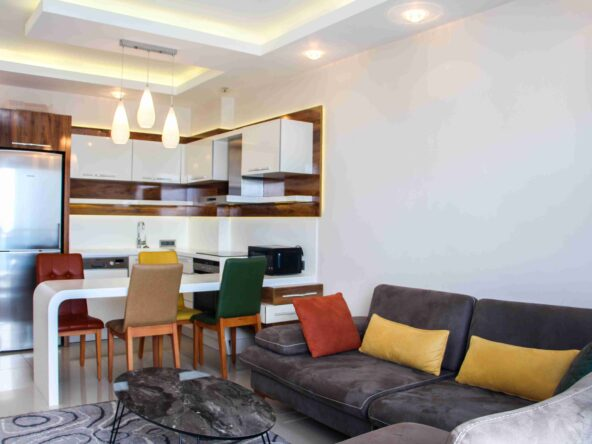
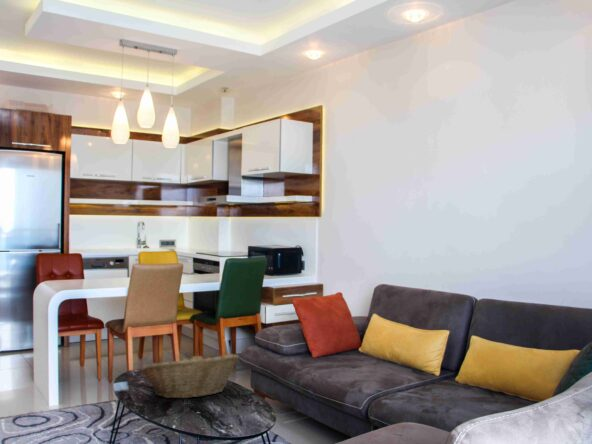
+ fruit basket [139,352,240,399]
